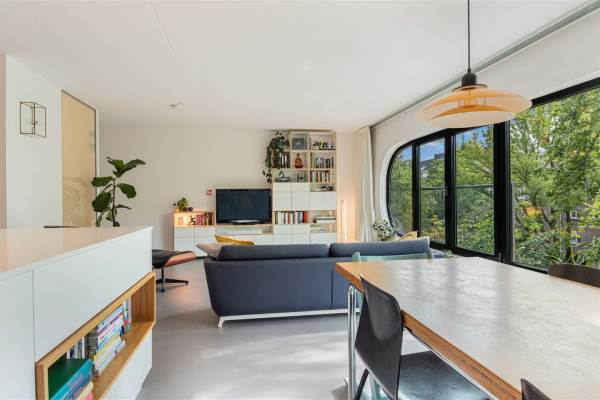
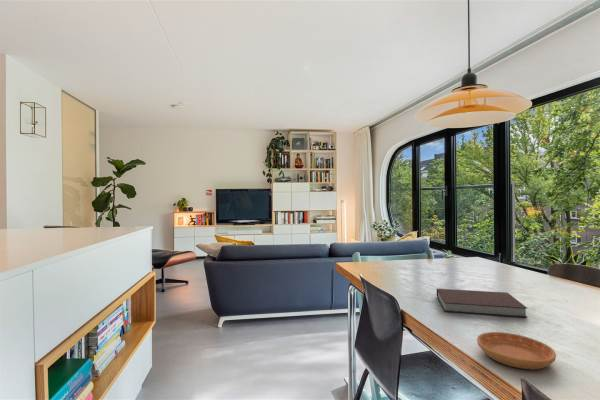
+ saucer [476,331,557,370]
+ notebook [436,288,528,318]
